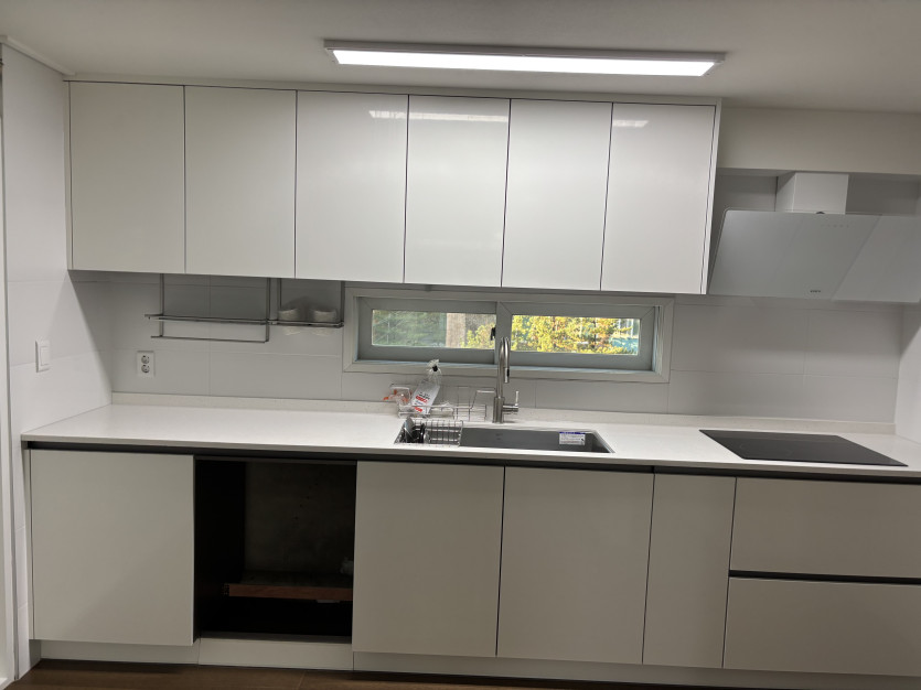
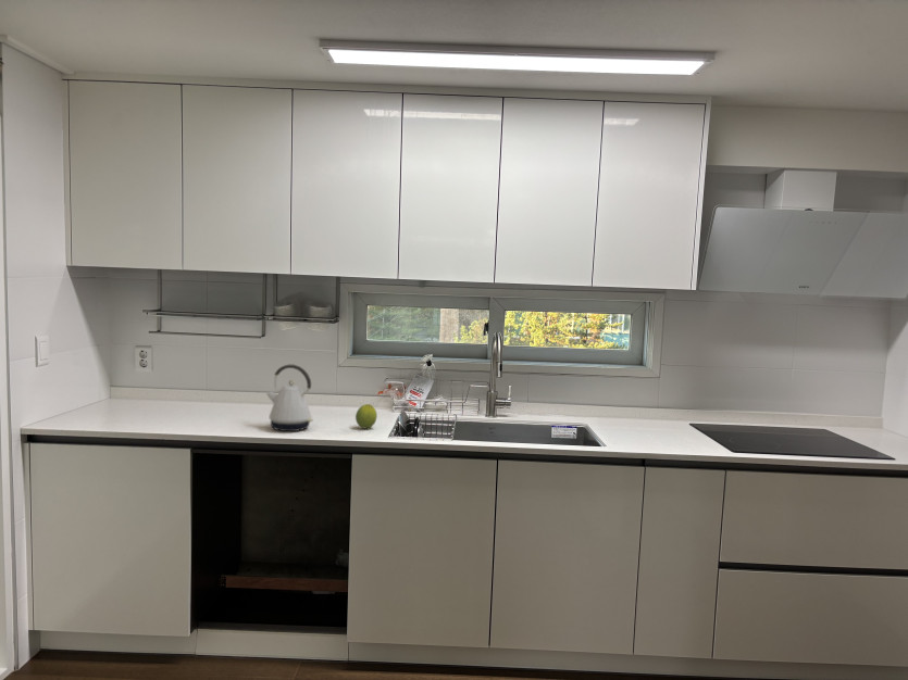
+ fruit [355,403,378,429]
+ kettle [265,364,314,432]
